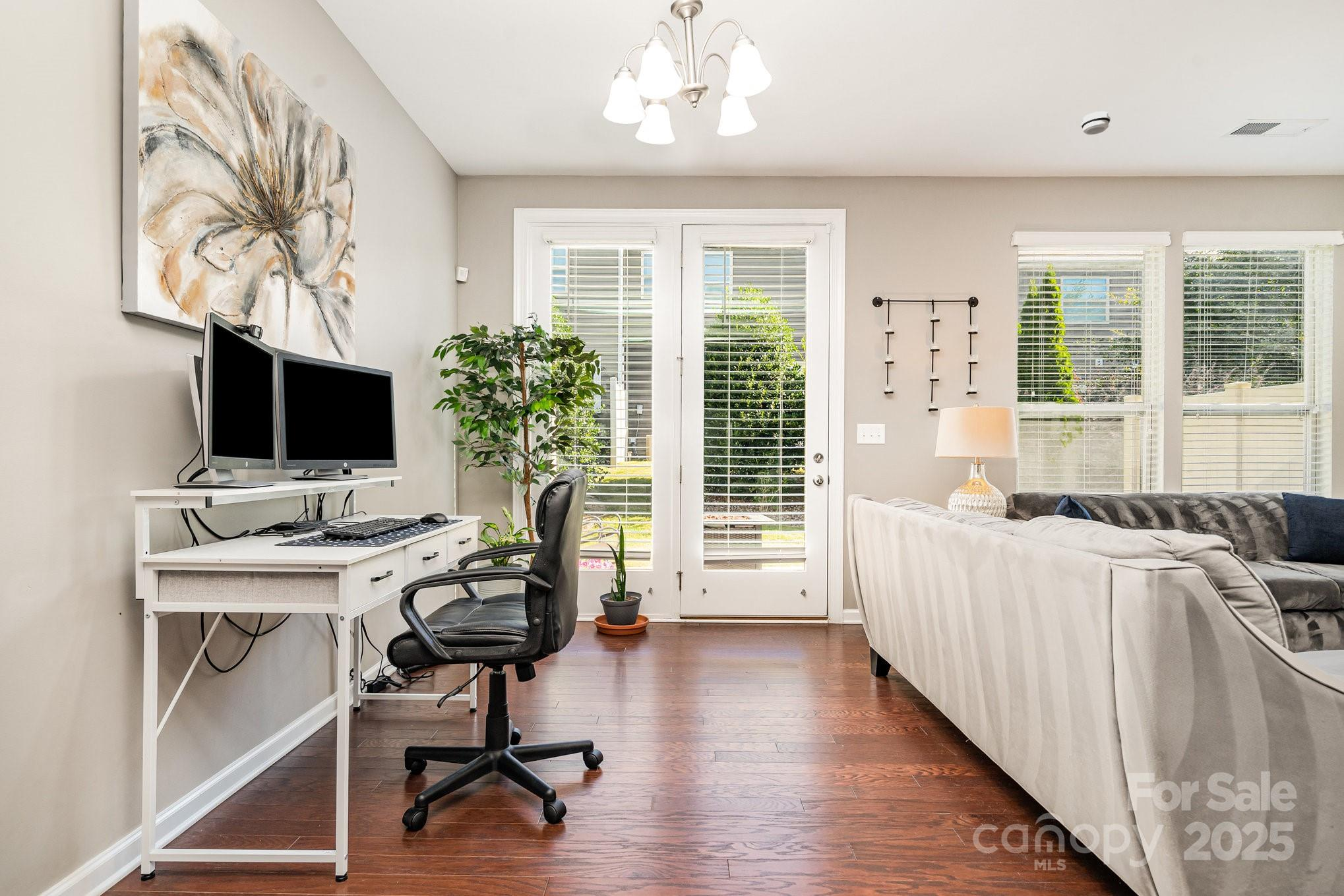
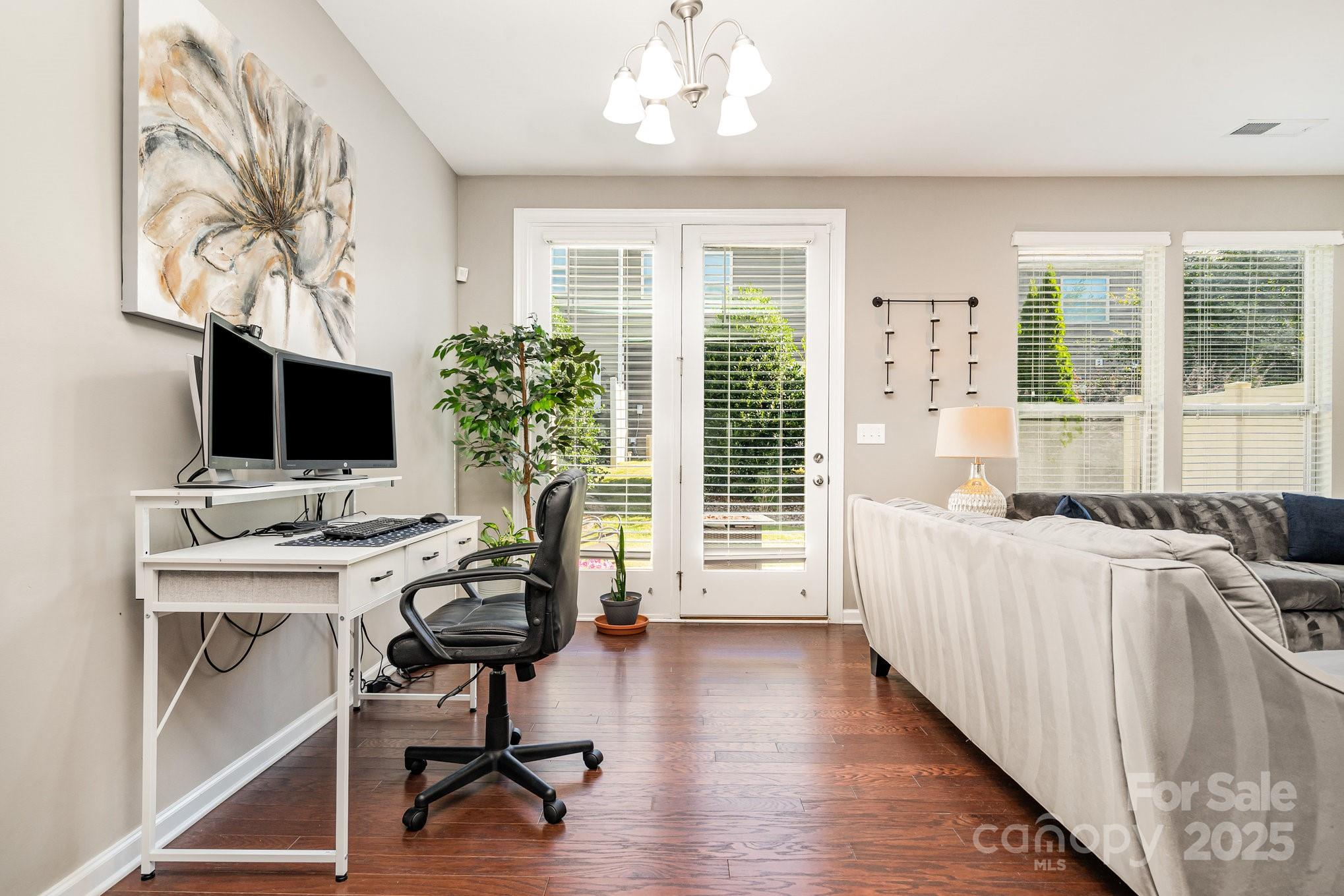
- smoke detector [1081,111,1111,135]
